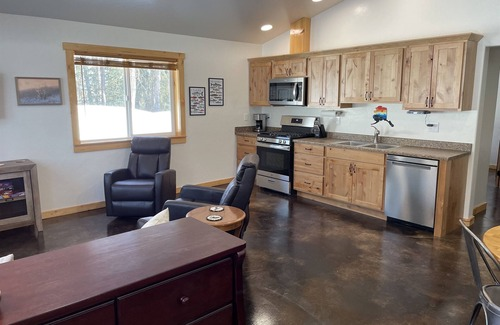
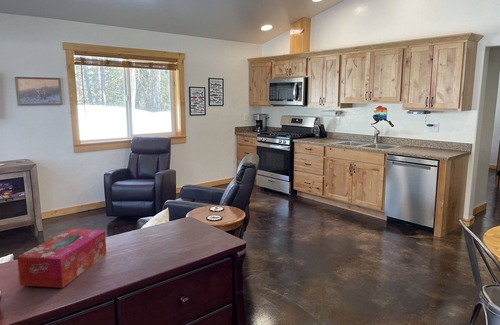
+ tissue box [16,228,107,289]
